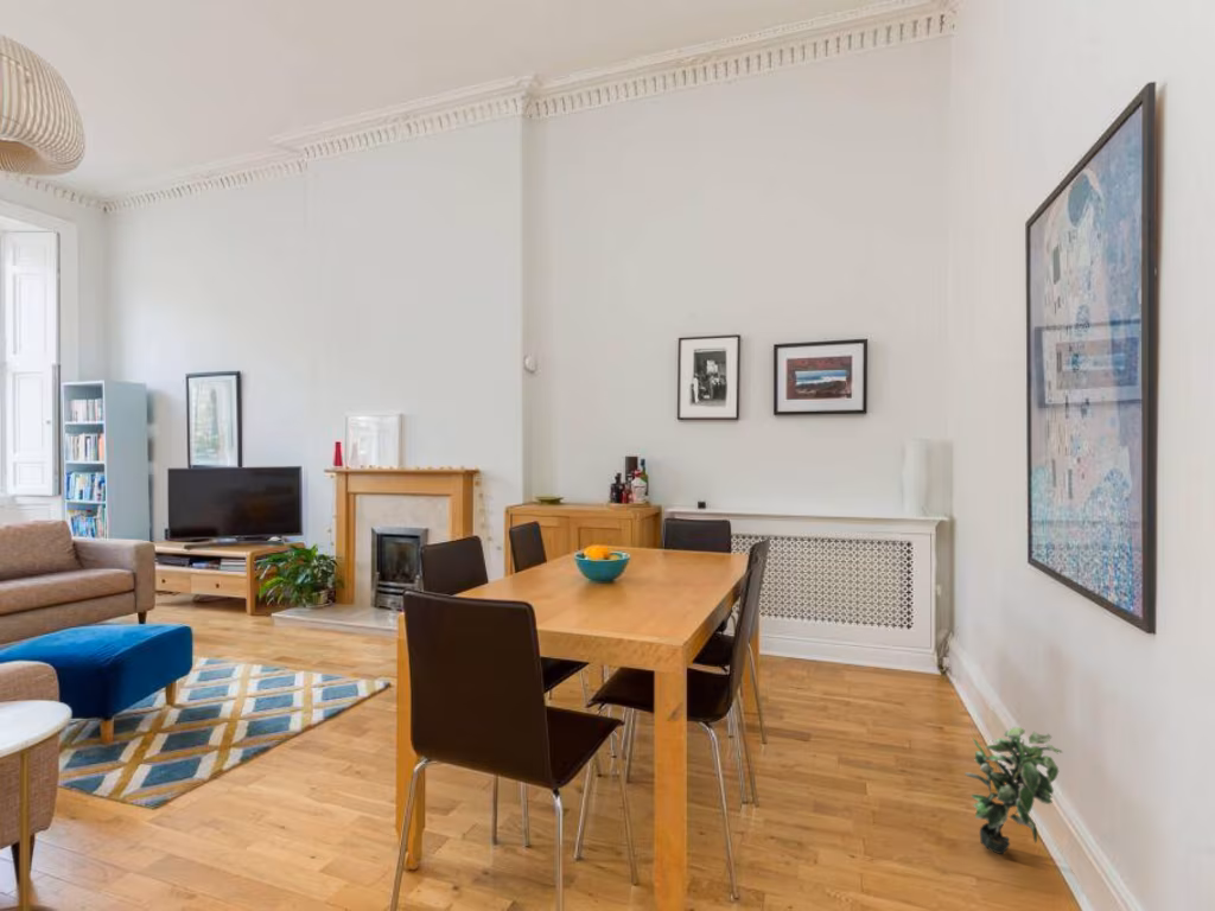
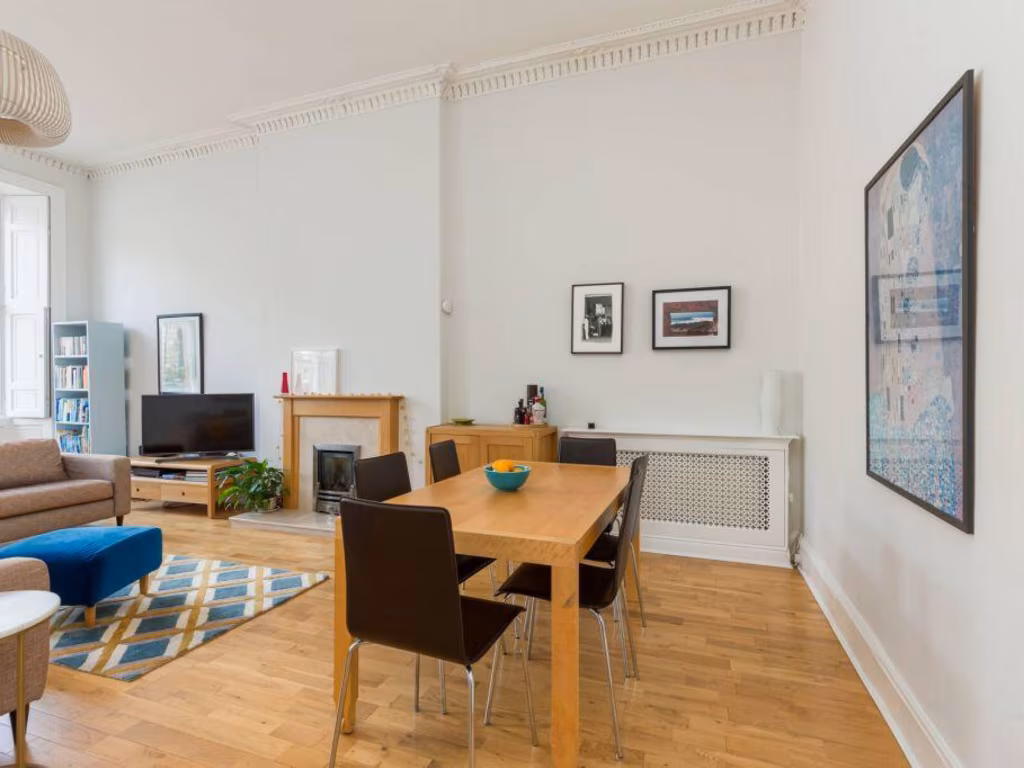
- potted plant [963,726,1064,855]
